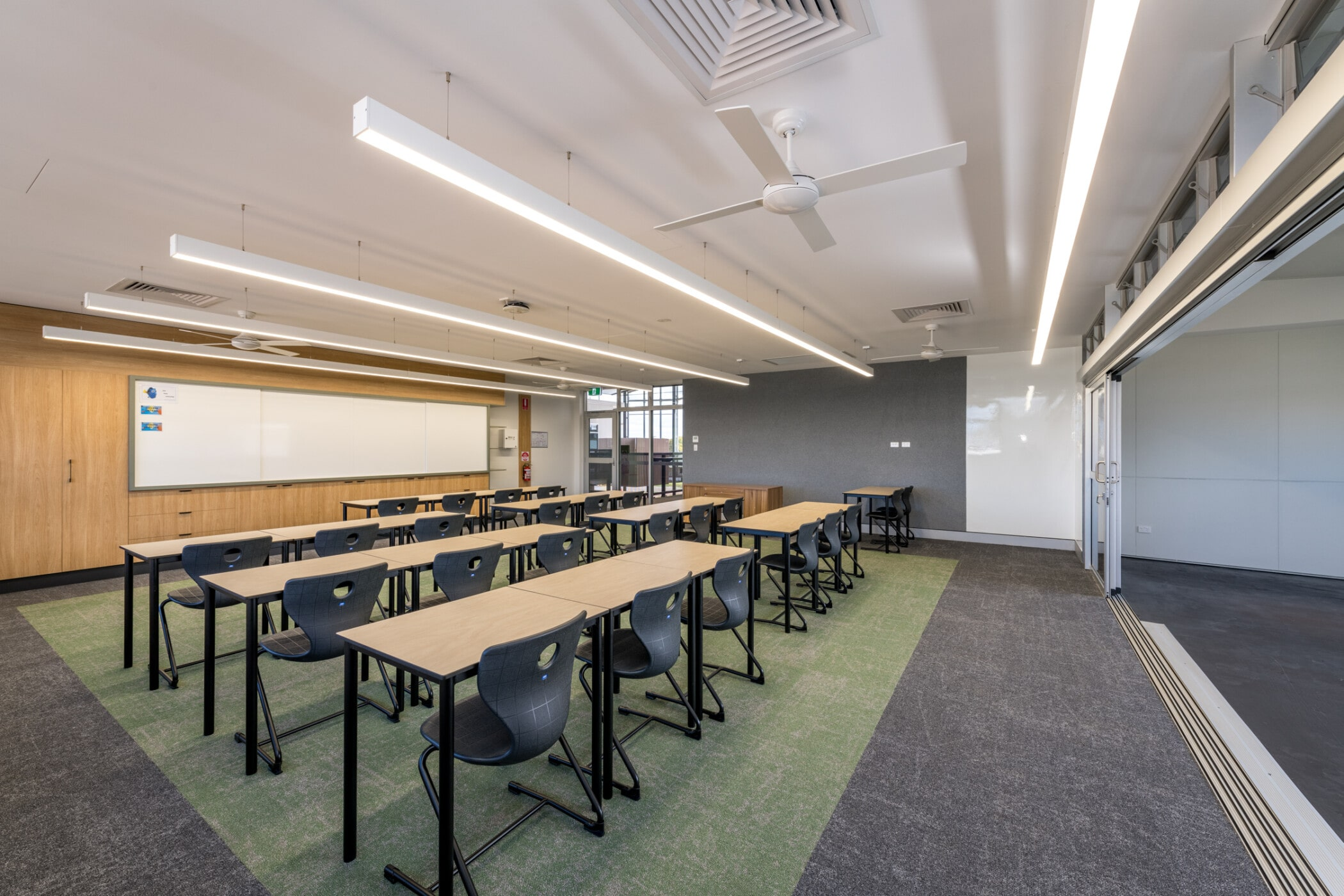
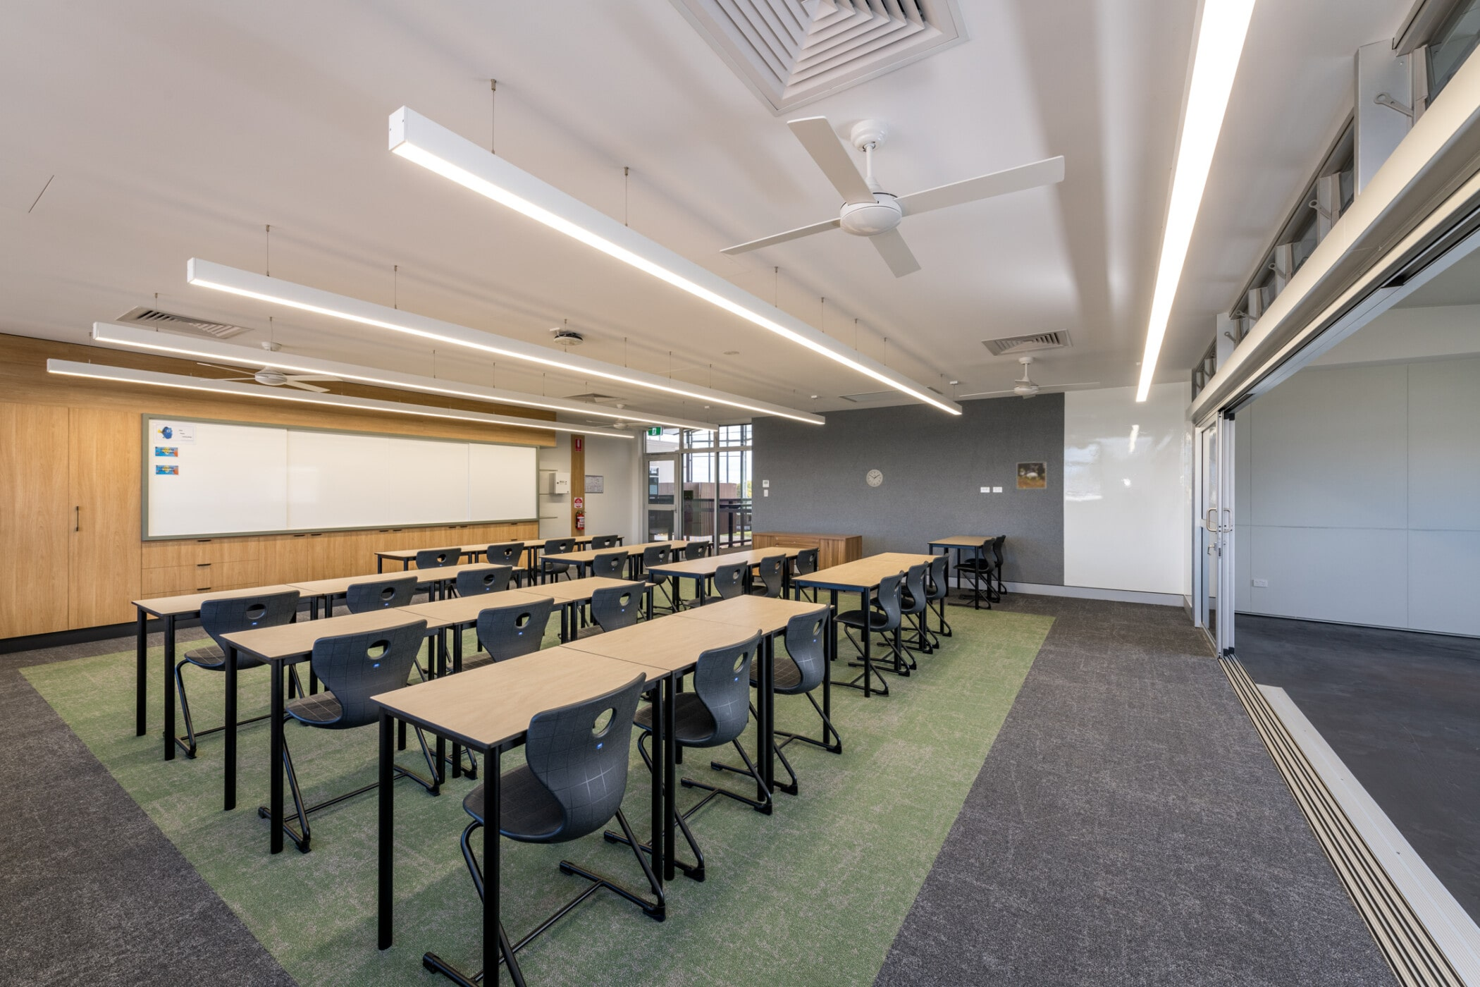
+ wall clock [866,469,884,488]
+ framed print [1016,462,1047,489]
